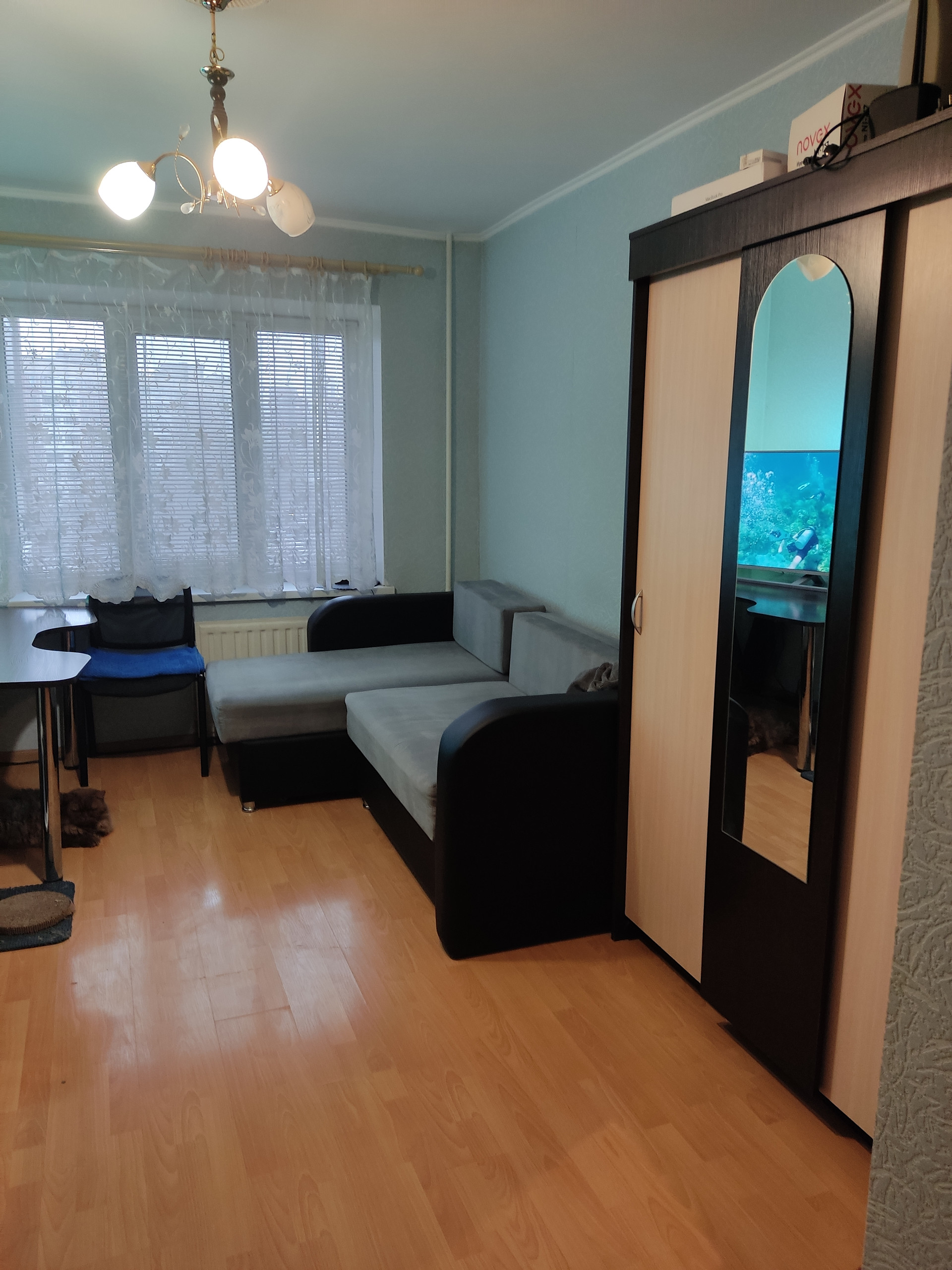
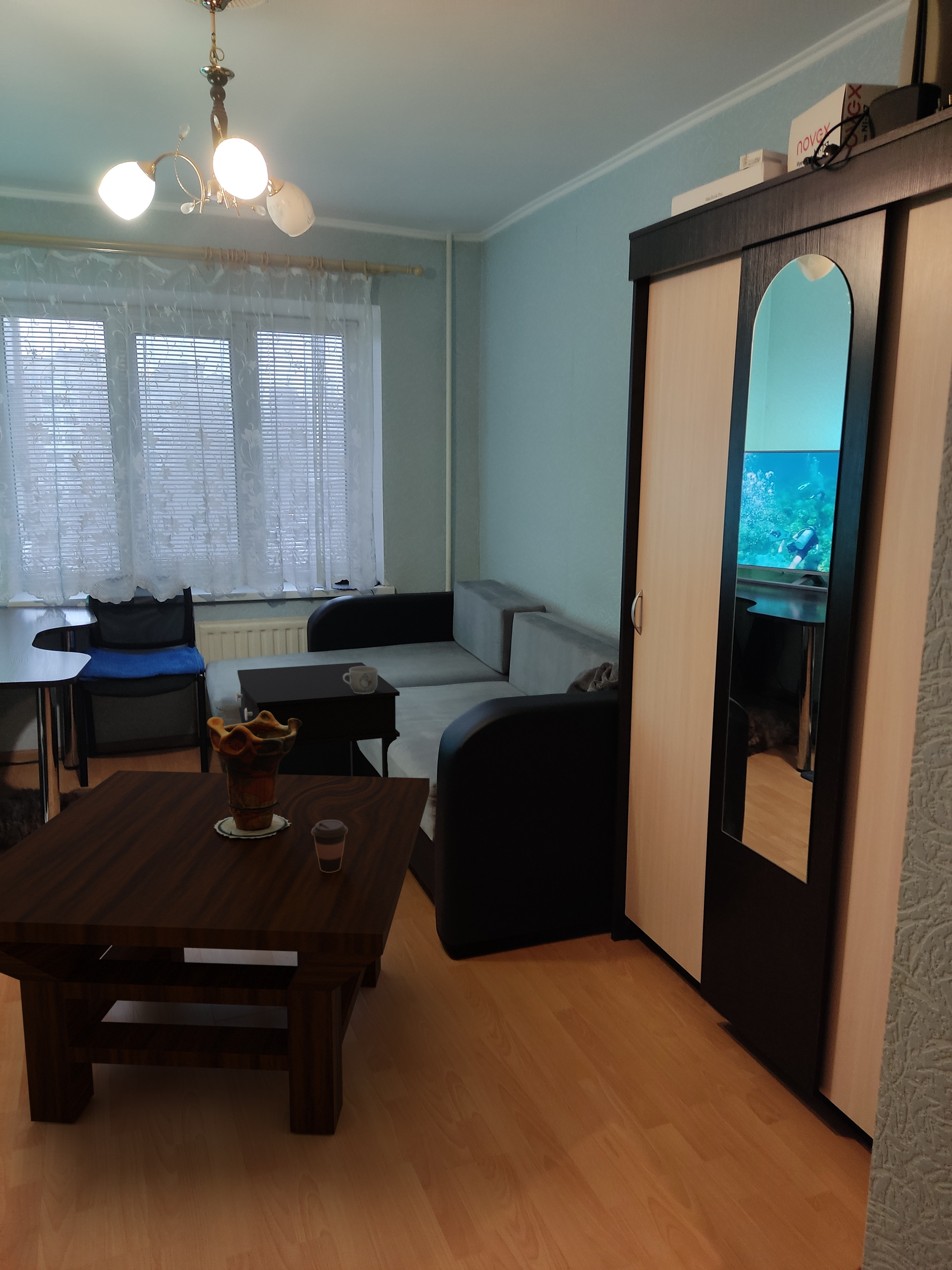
+ mug [343,666,378,694]
+ decorative vase [206,710,302,838]
+ coffee cup [311,820,348,873]
+ coffee table [0,770,430,1135]
+ side table [235,662,400,777]
